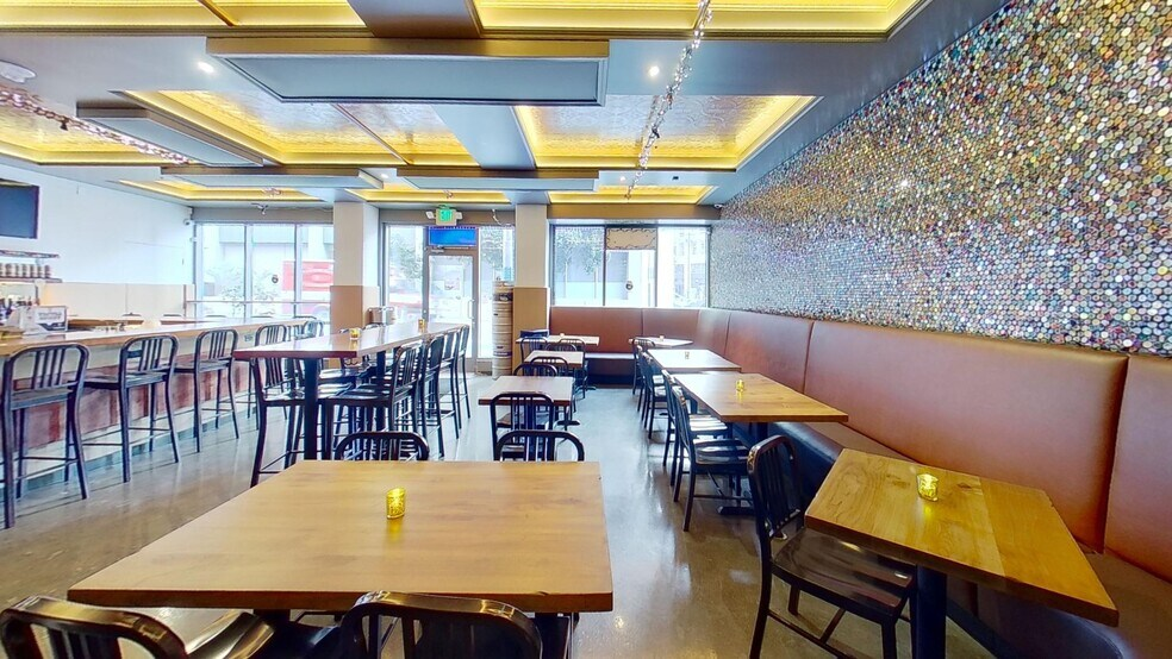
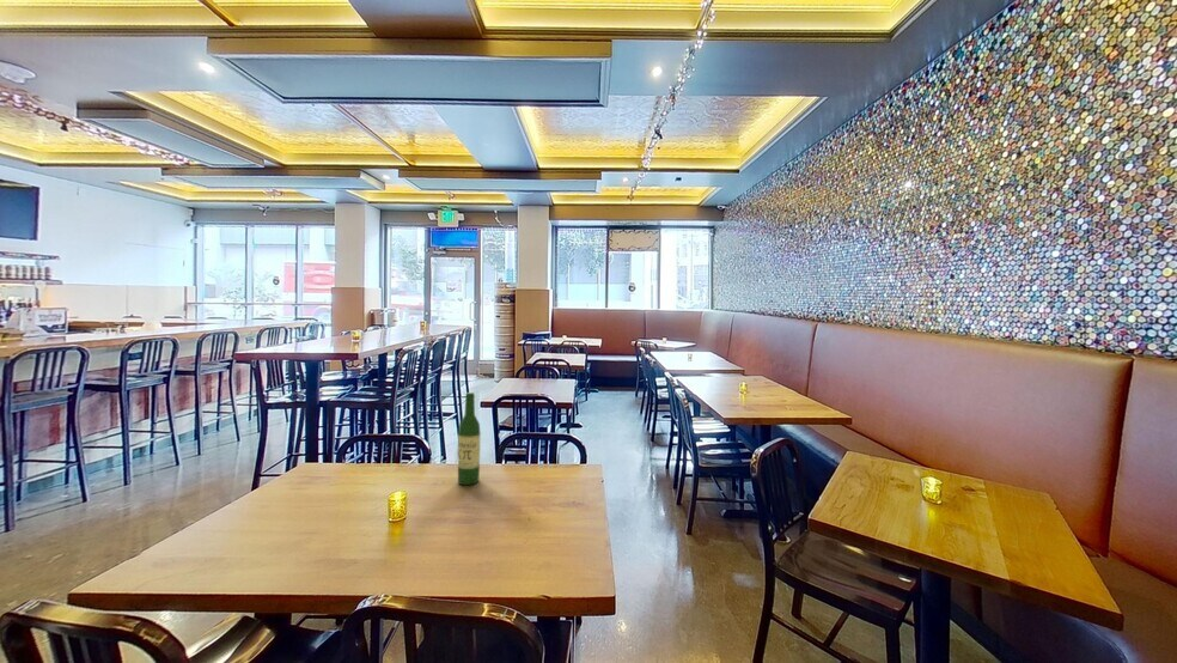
+ wine bottle [457,391,482,486]
